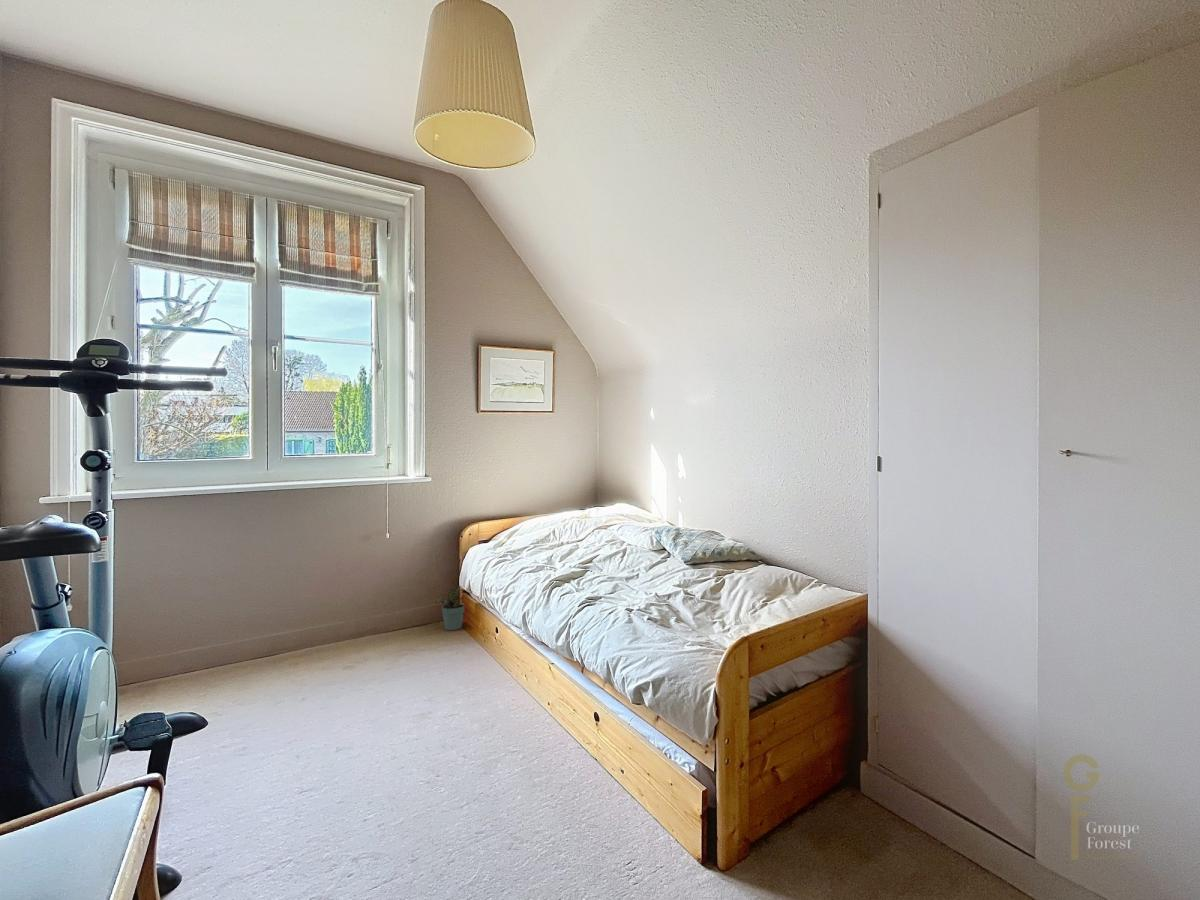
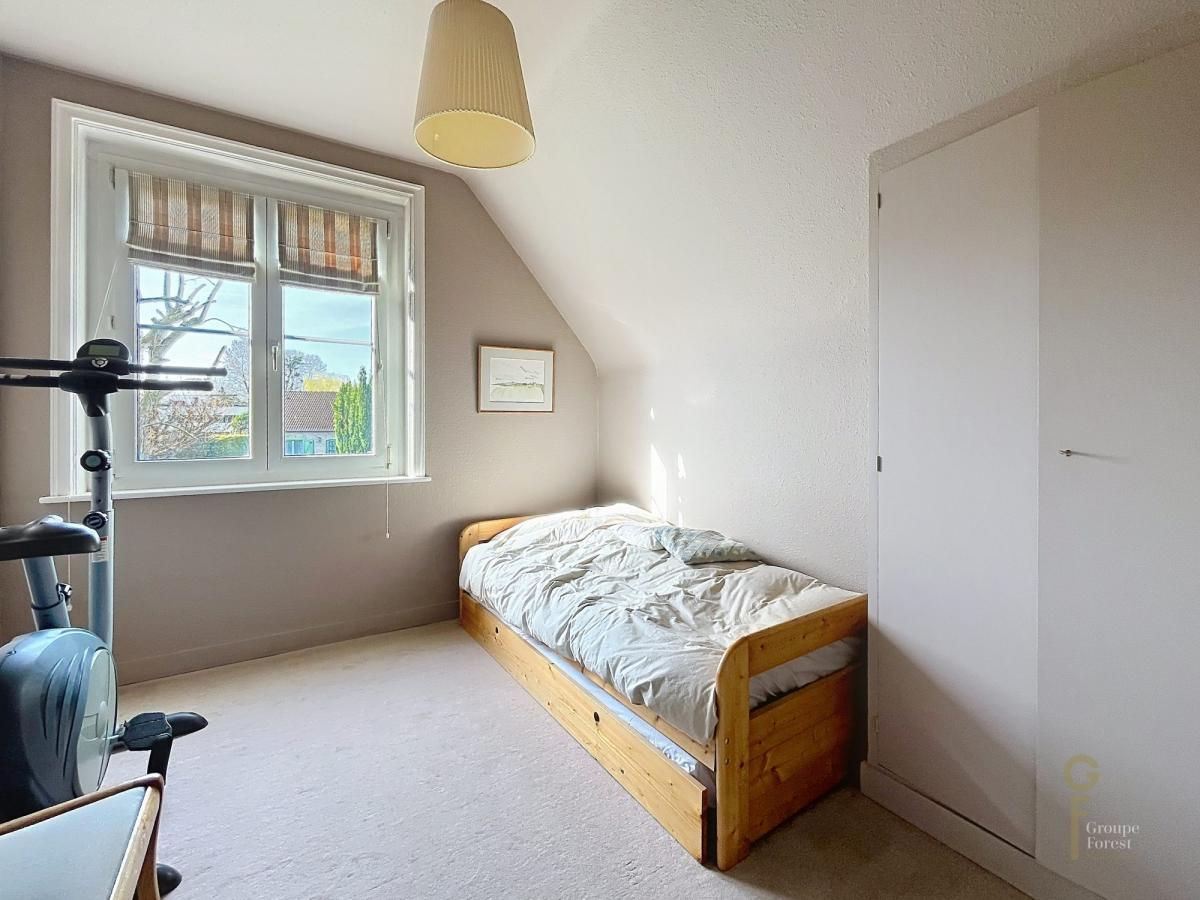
- potted plant [435,585,465,631]
